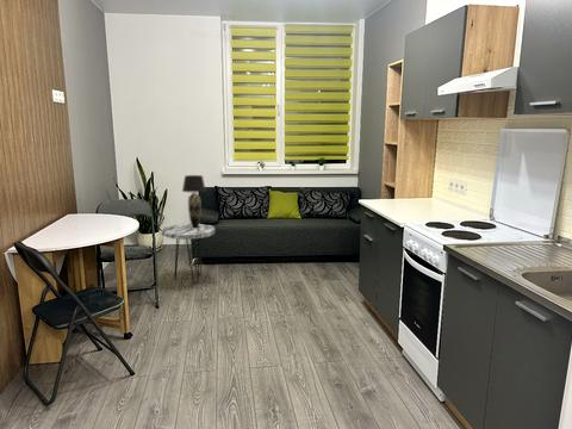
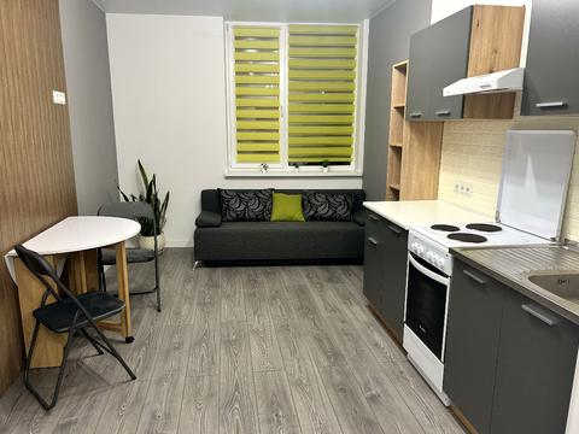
- side table [161,223,216,285]
- table lamp [181,174,207,228]
